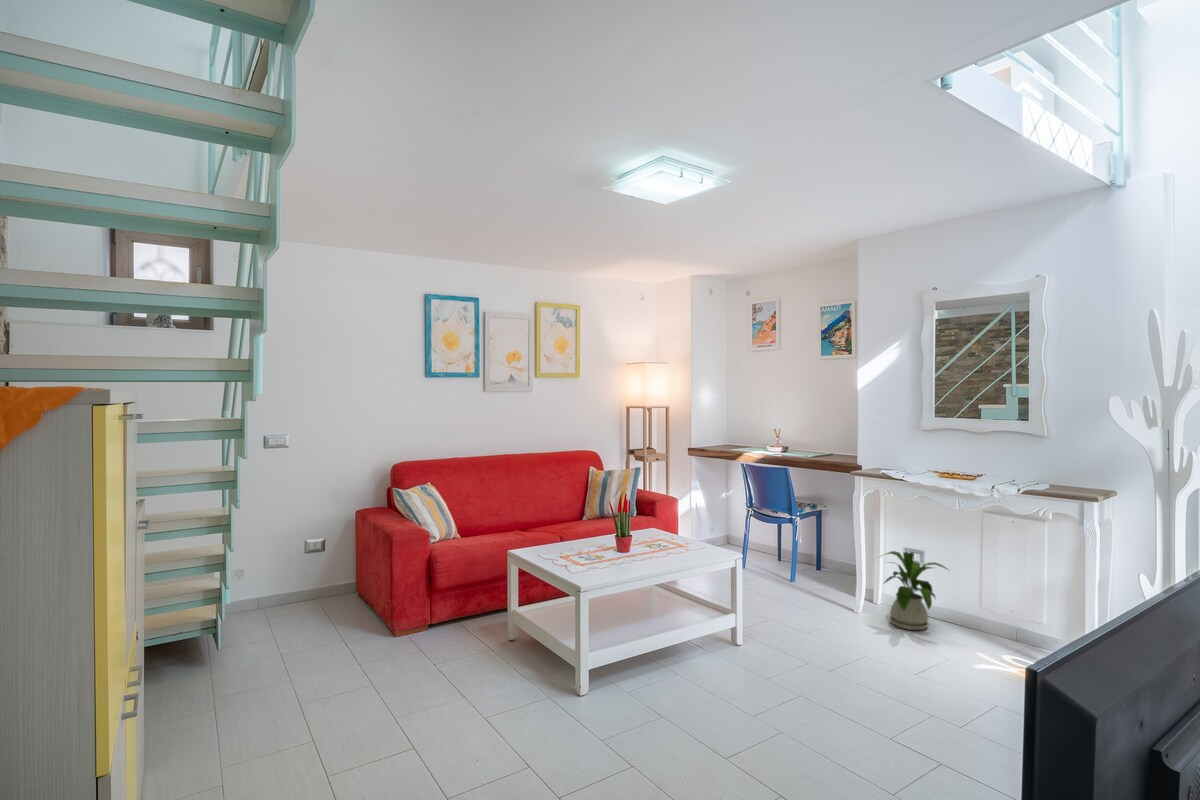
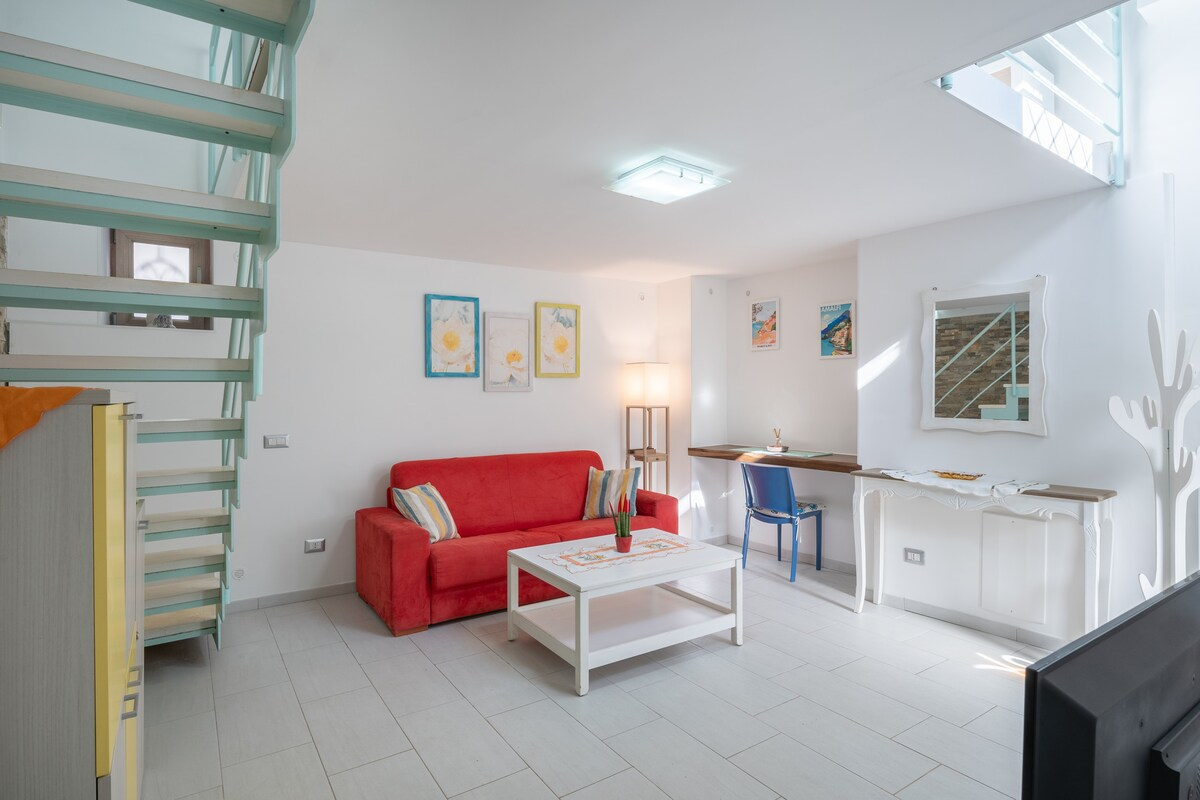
- house plant [878,550,951,631]
